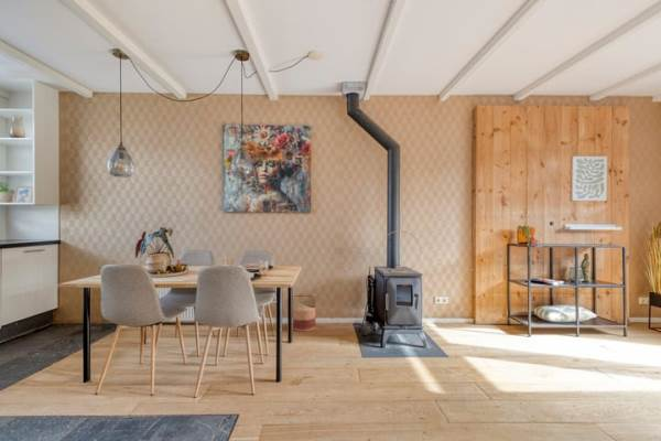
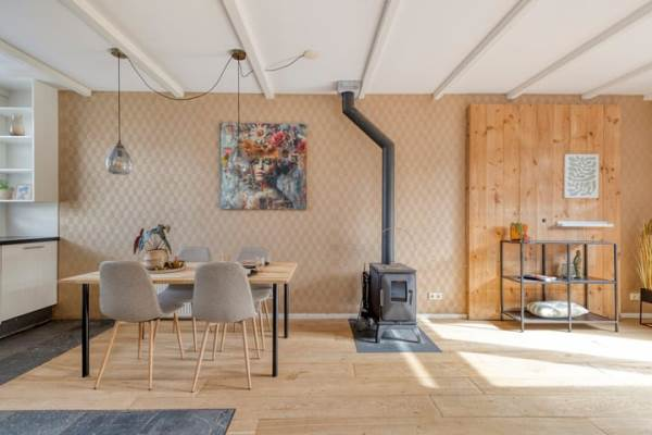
- basket [292,294,317,332]
